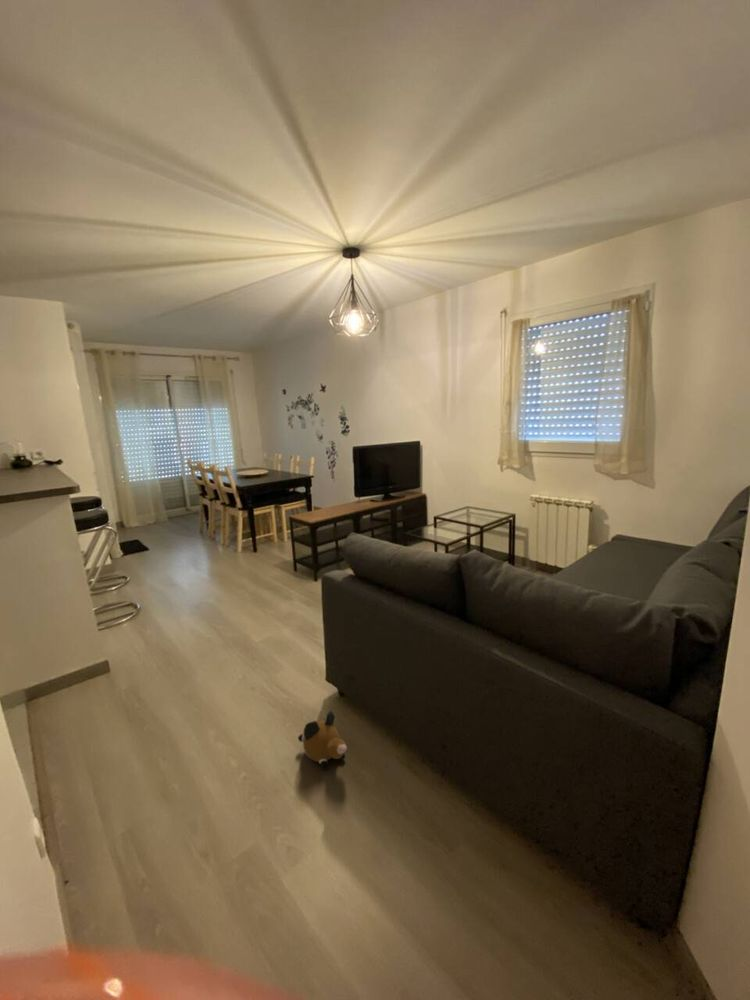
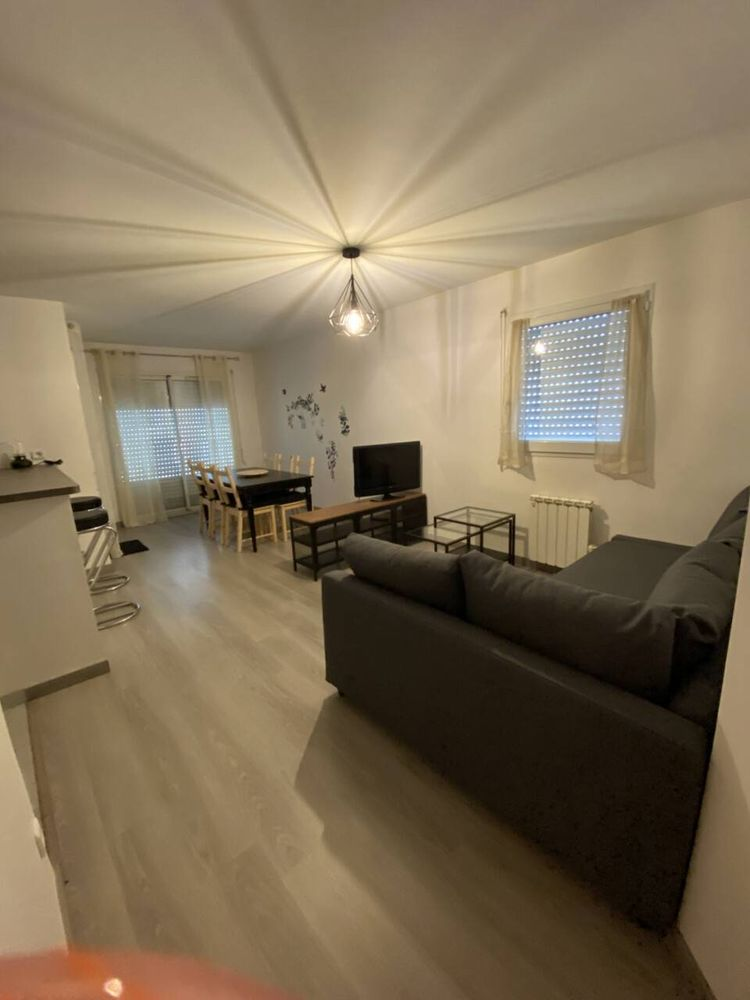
- plush toy [297,710,348,772]
